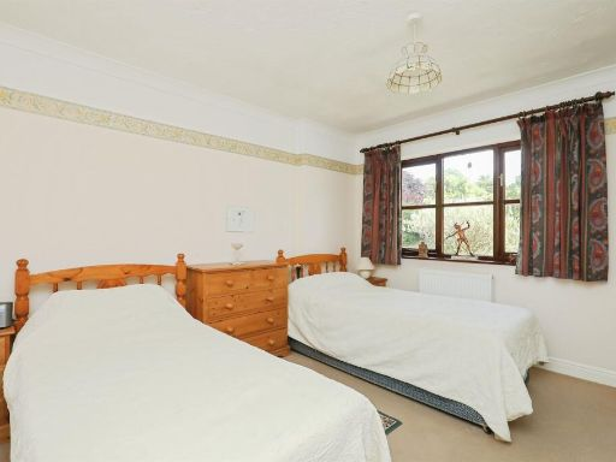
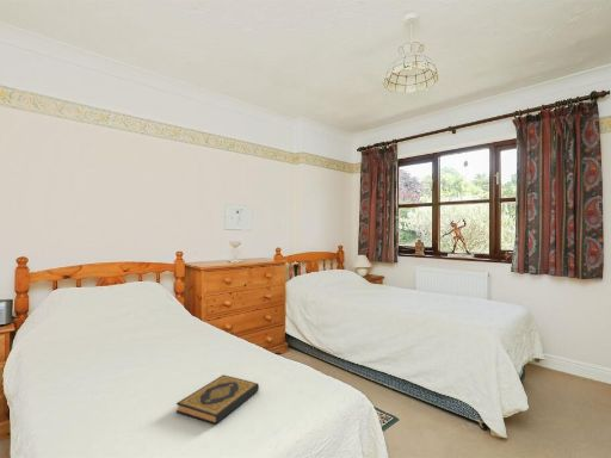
+ hardback book [175,373,260,425]
